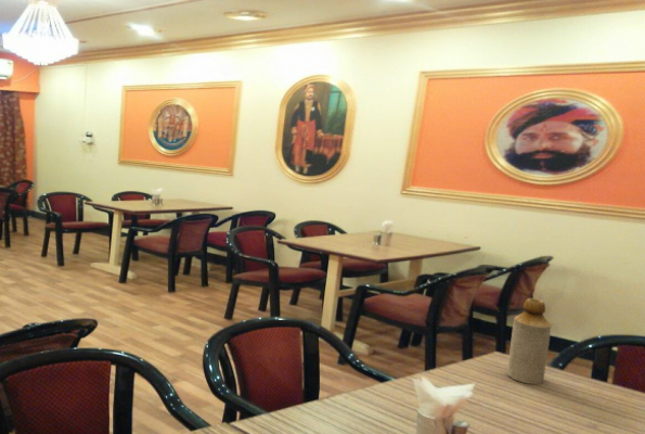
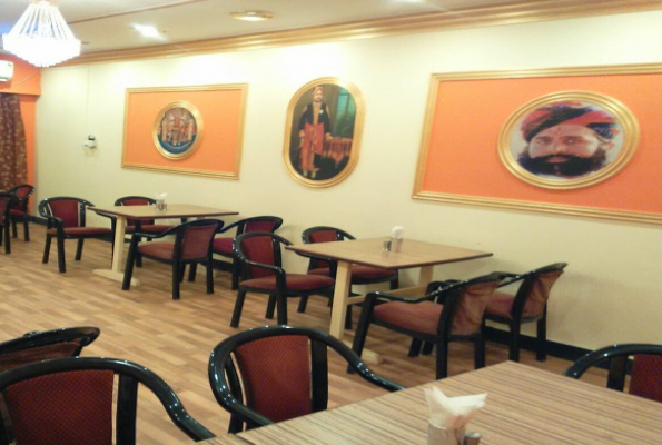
- bottle [506,297,552,385]
